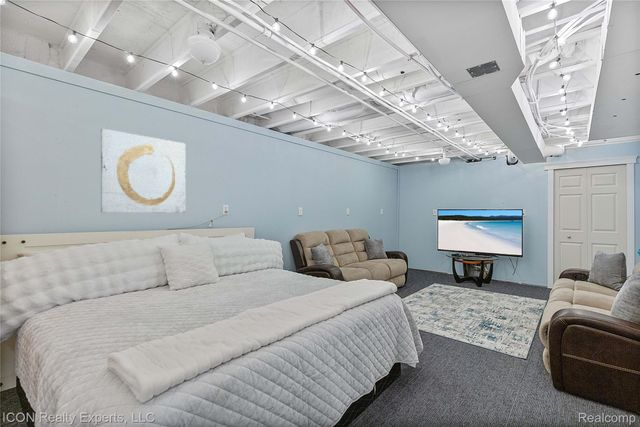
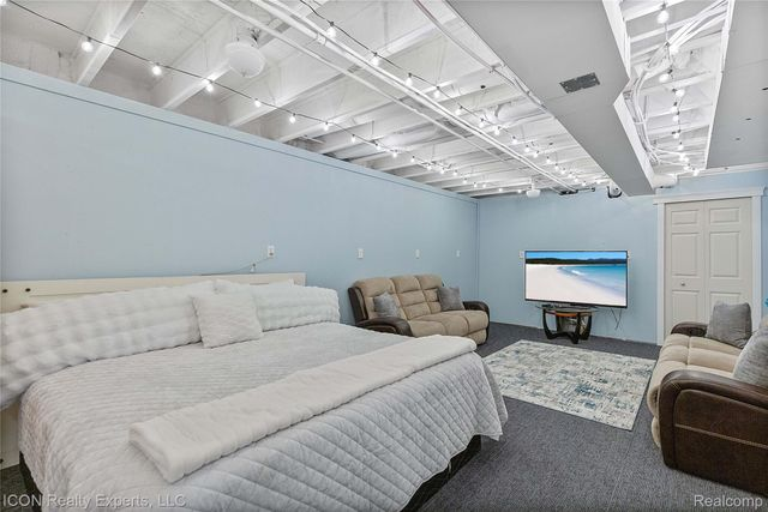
- wall art [100,128,187,214]
